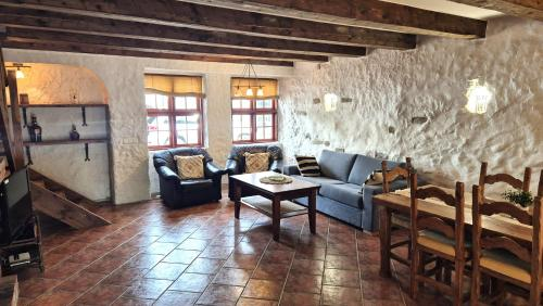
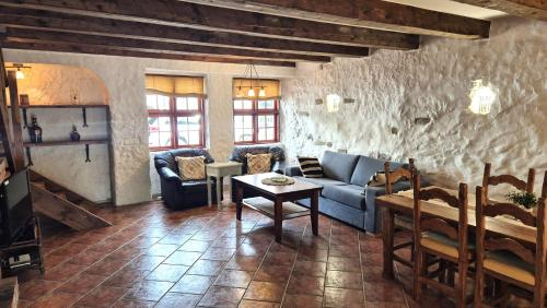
+ side table [205,161,245,212]
